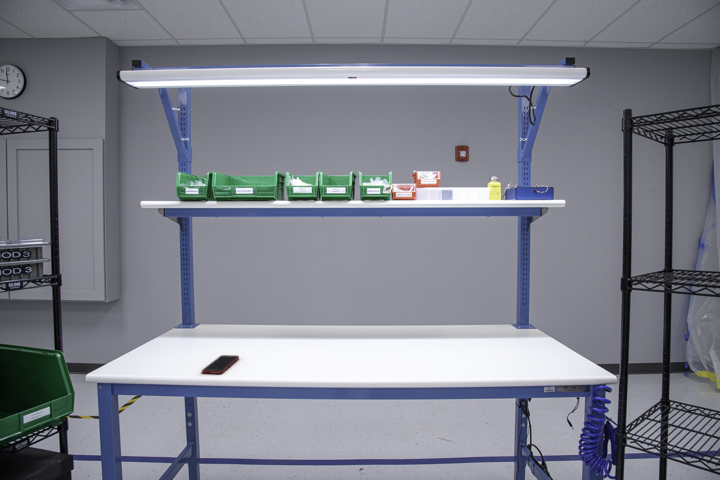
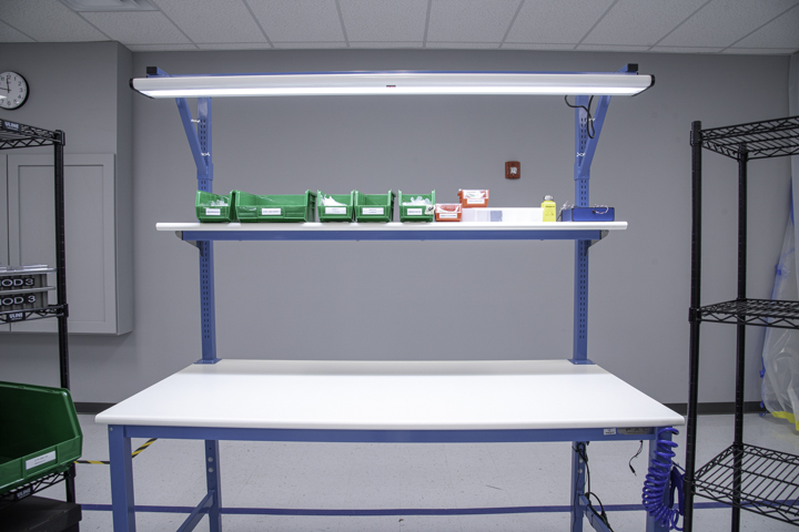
- cell phone [201,354,240,375]
